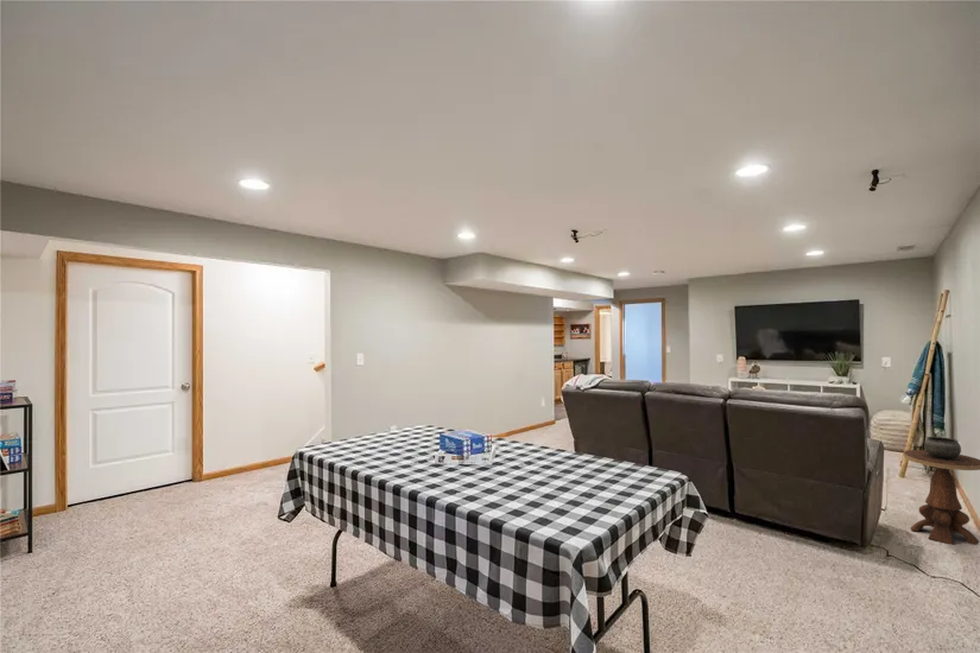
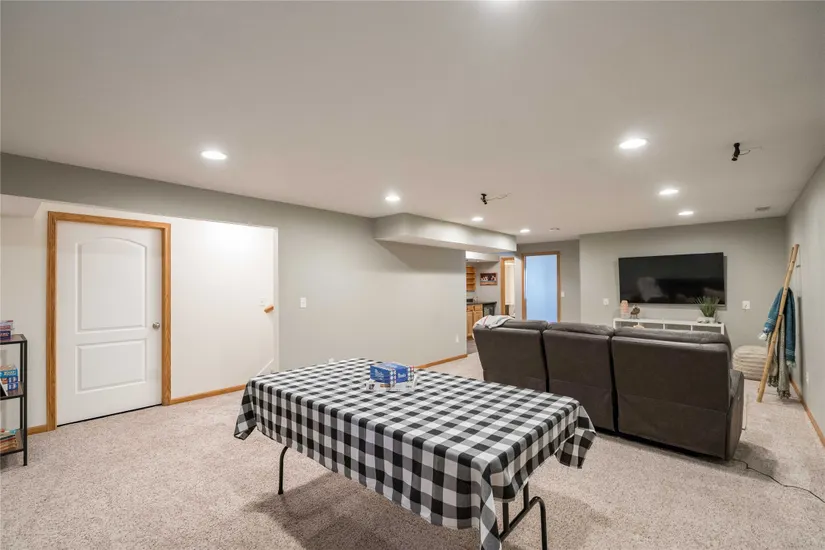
- side table [903,436,980,546]
